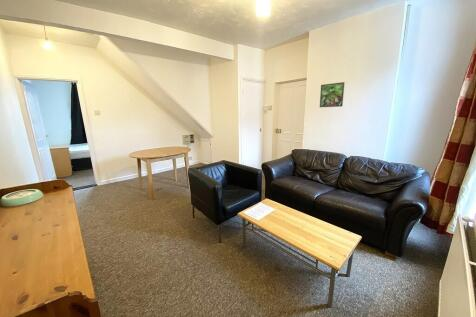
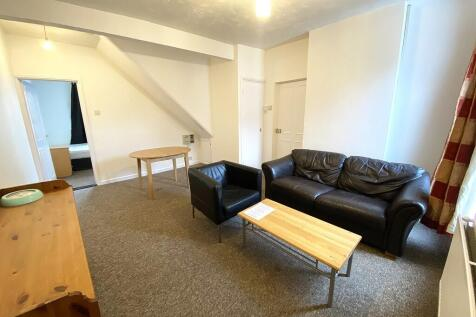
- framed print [319,81,346,108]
